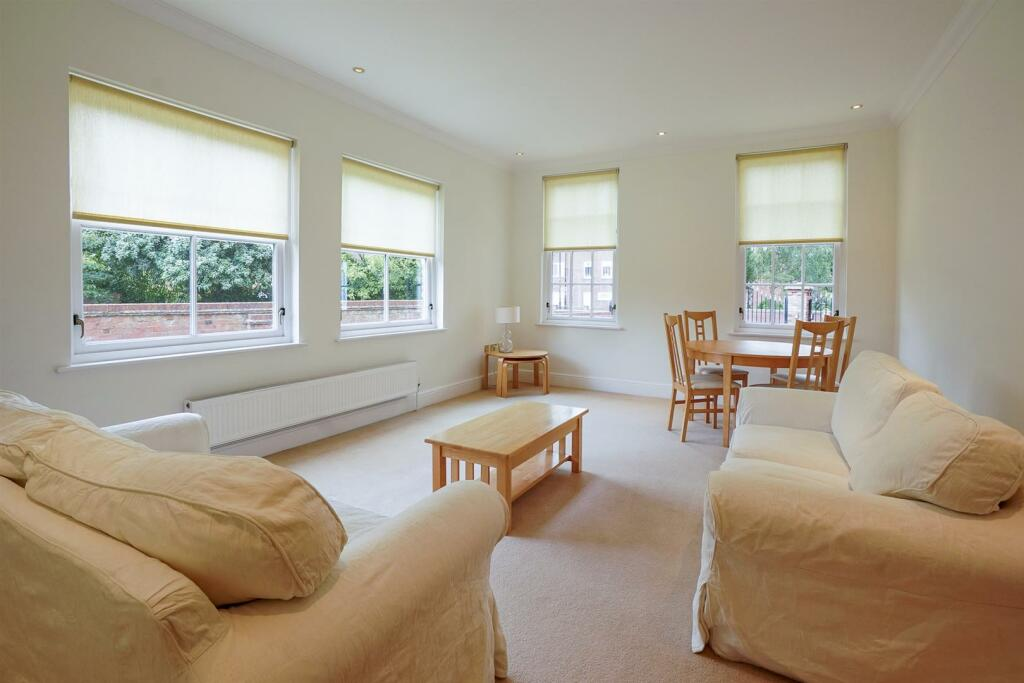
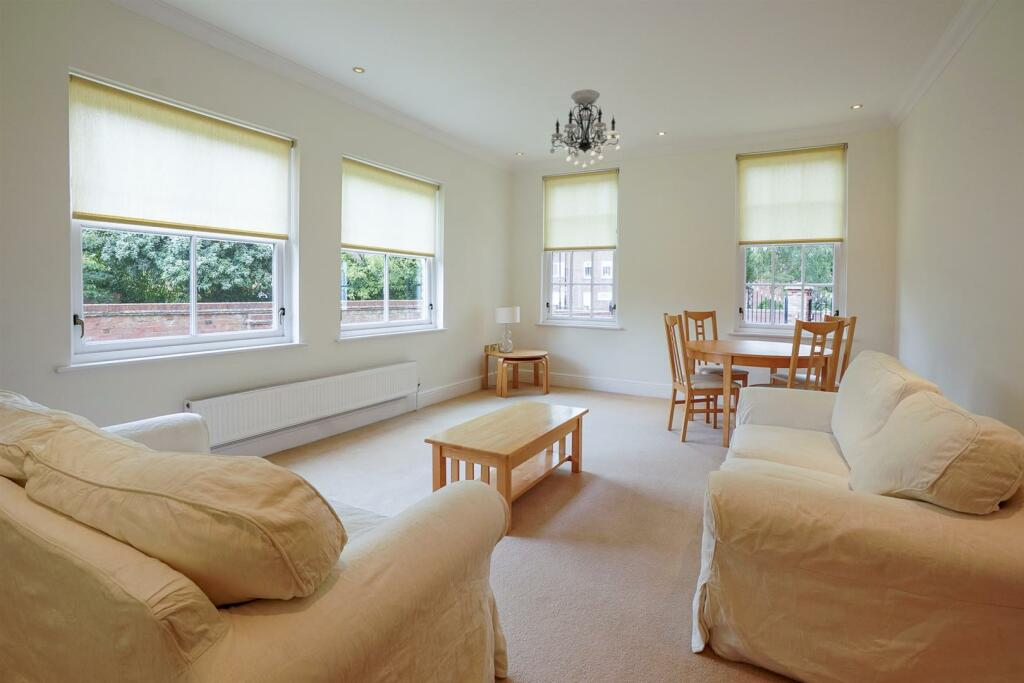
+ chandelier [549,89,621,169]
